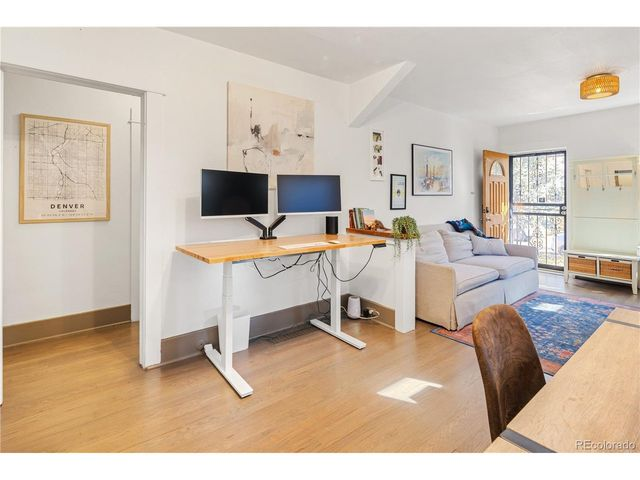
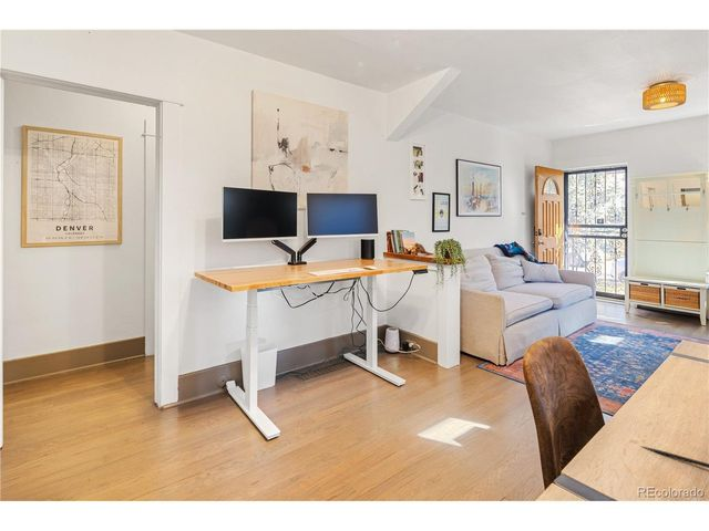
+ pen [639,445,709,469]
